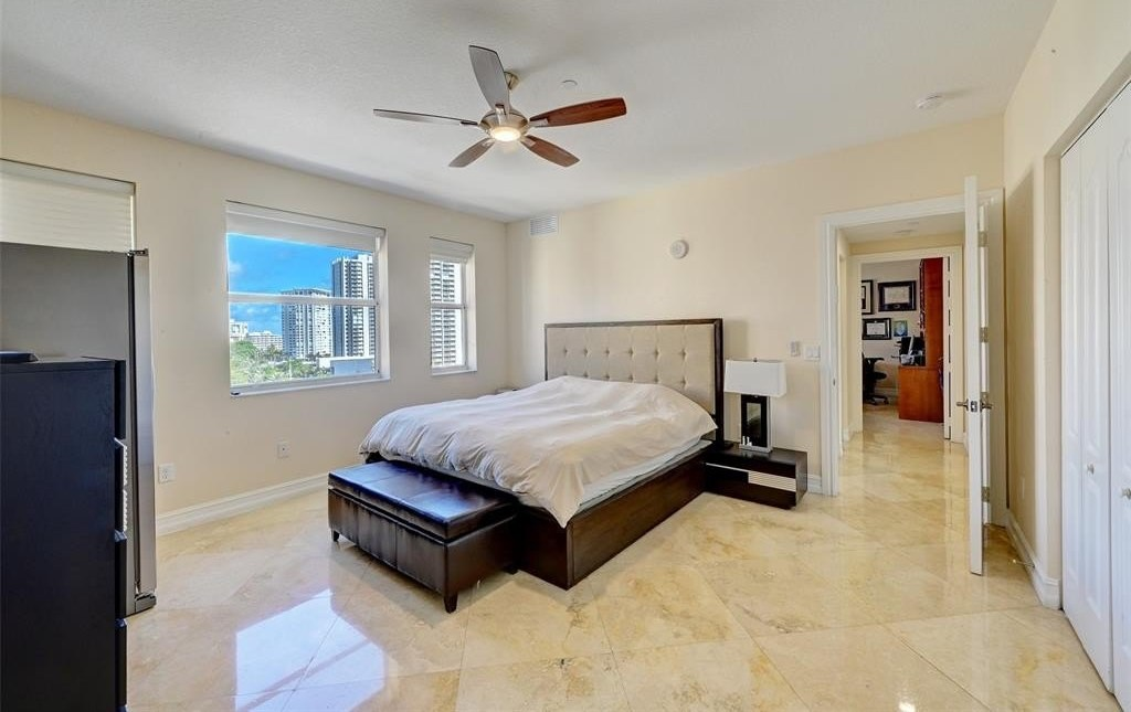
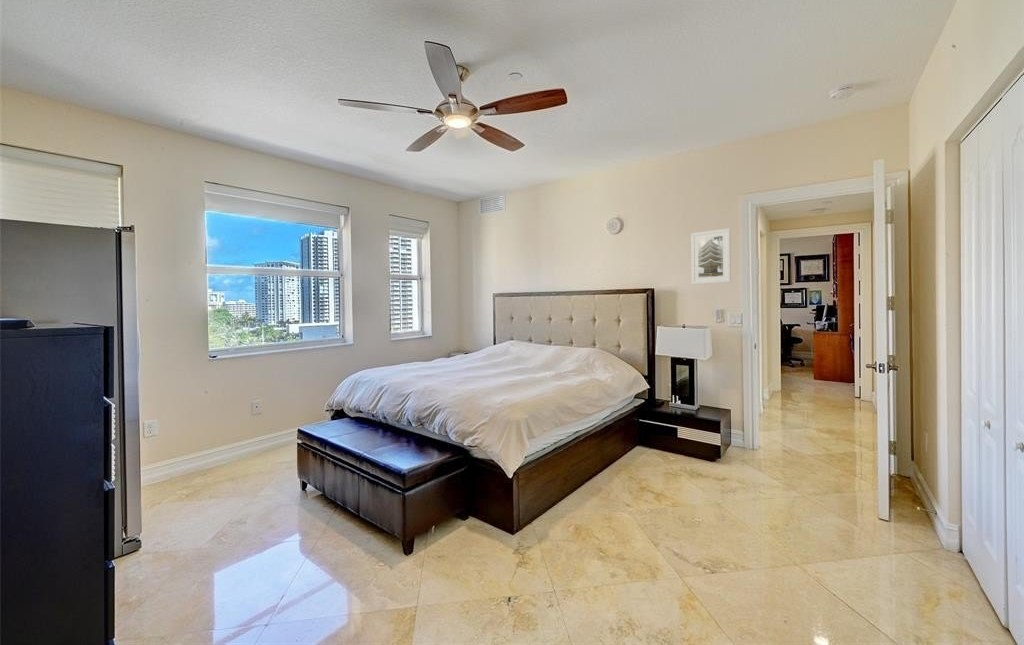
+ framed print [690,227,732,286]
